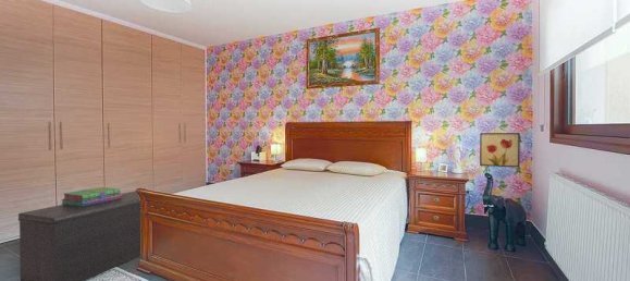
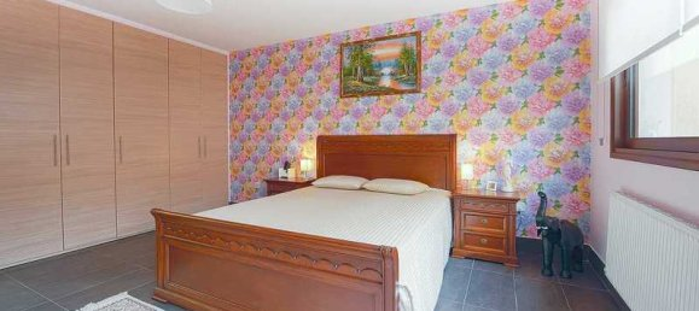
- wall art [479,132,521,169]
- bench [17,191,141,281]
- stack of books [60,186,122,207]
